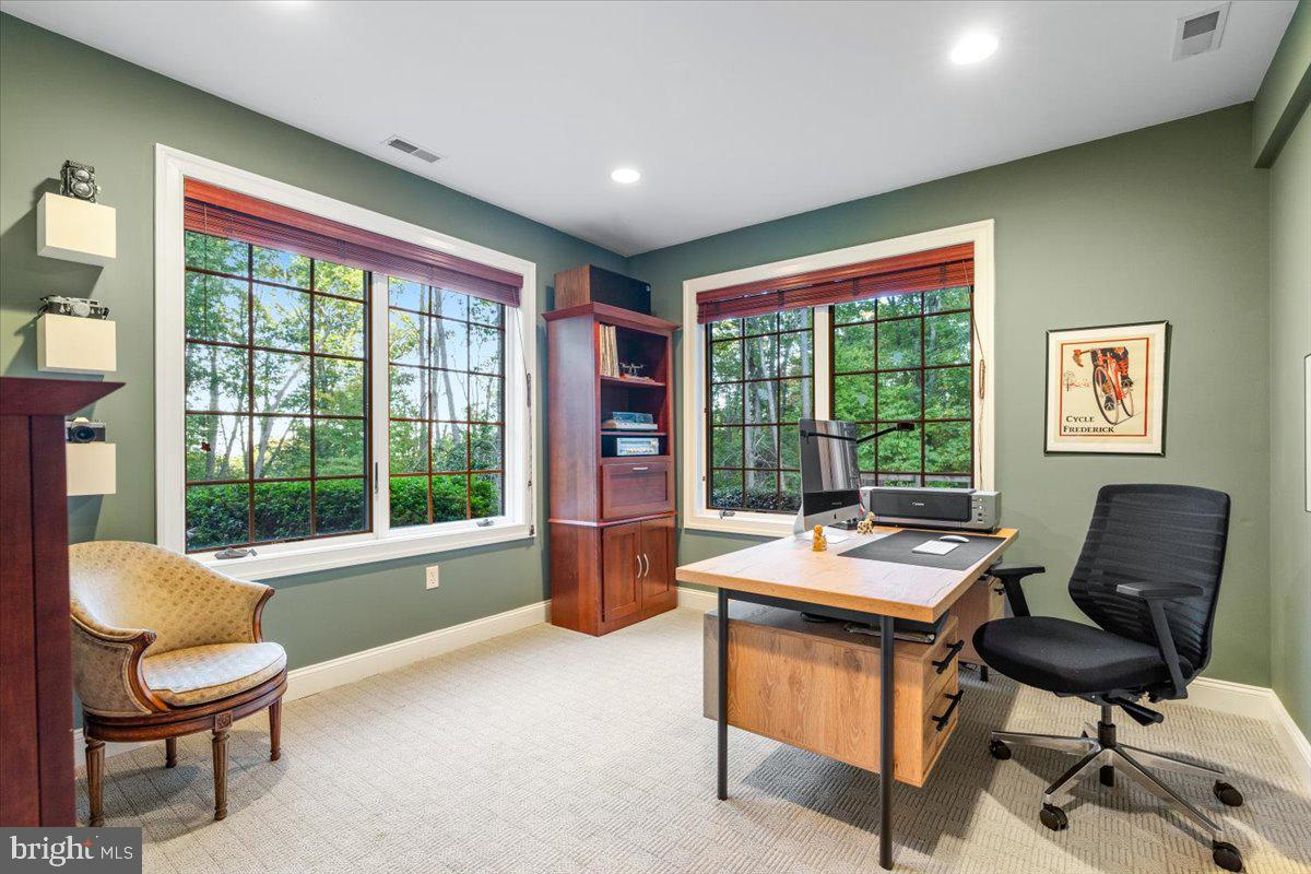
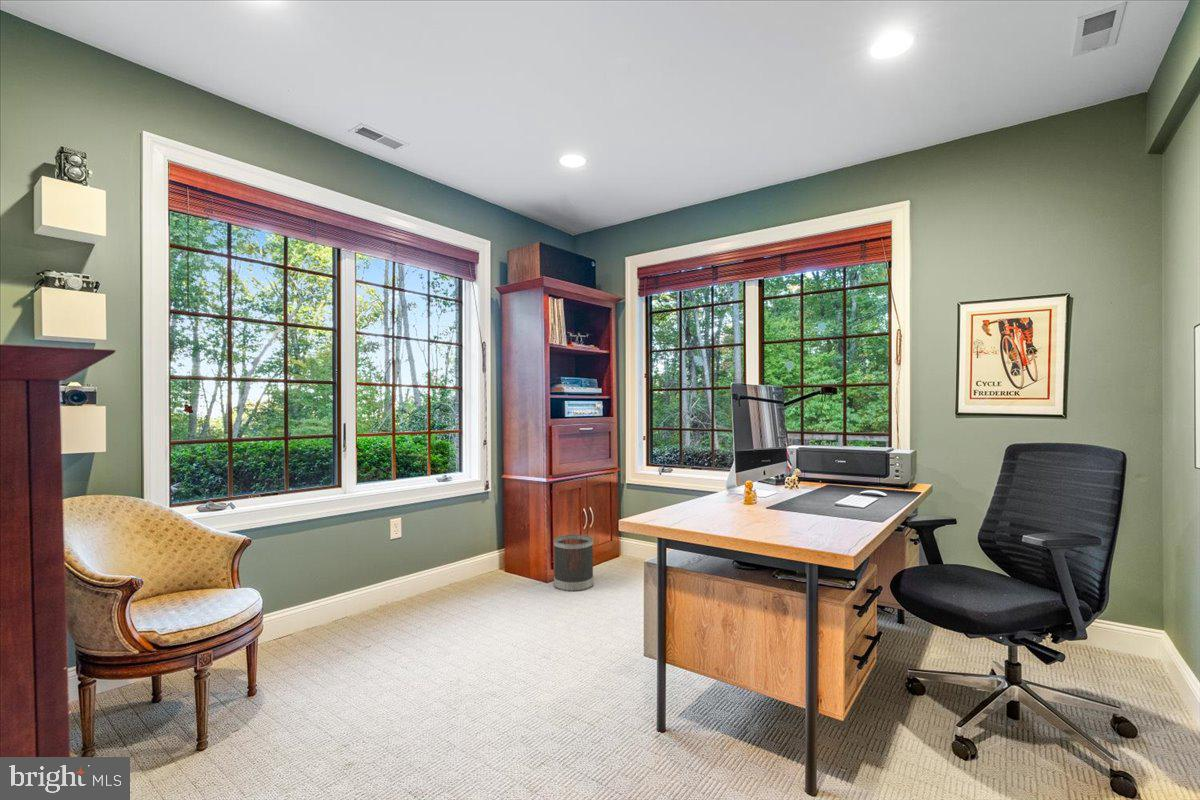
+ wastebasket [553,534,595,593]
